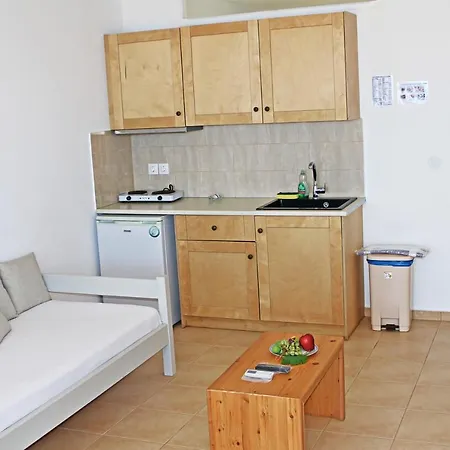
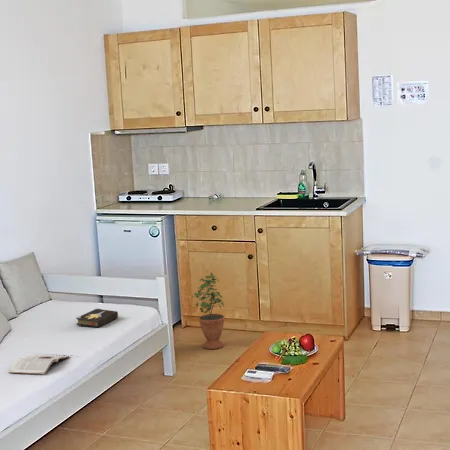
+ potted plant [191,270,226,350]
+ hardback book [75,307,119,329]
+ magazine [7,354,70,376]
